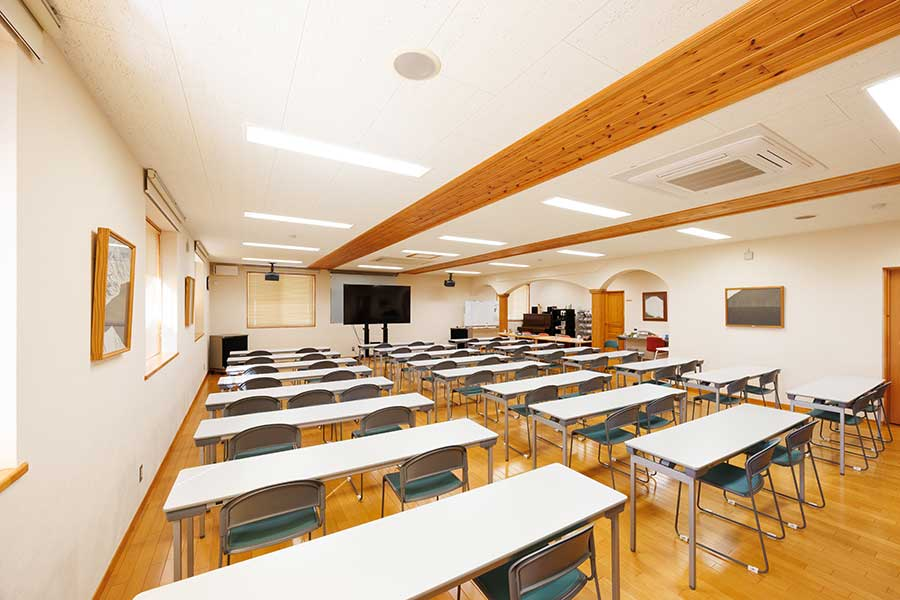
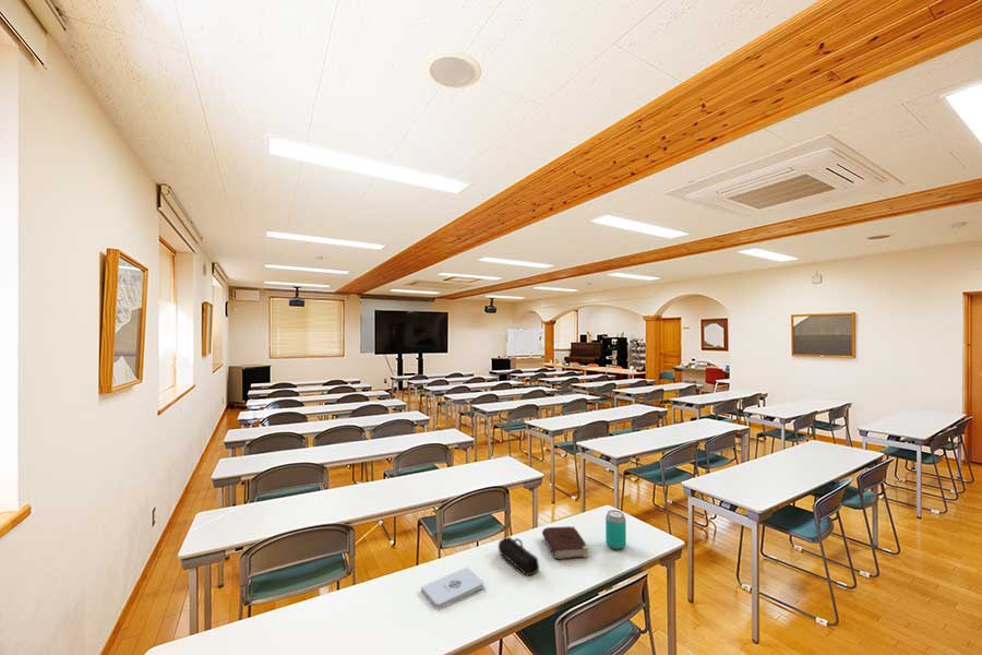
+ book [541,525,590,561]
+ beverage can [604,509,627,551]
+ notepad [420,567,484,609]
+ pencil case [498,536,540,576]
